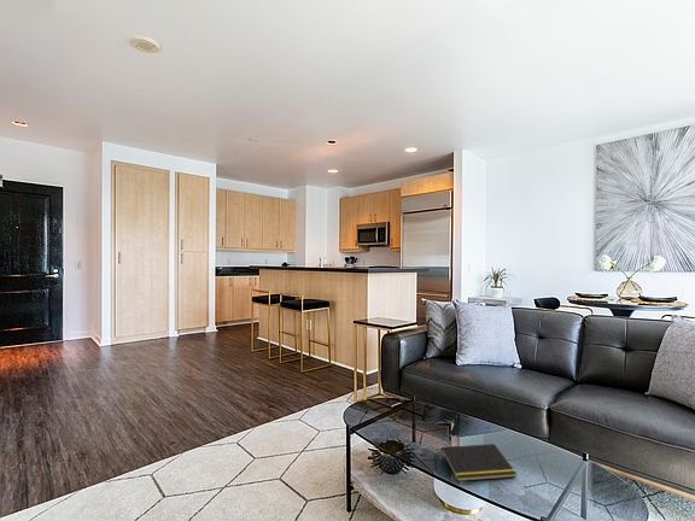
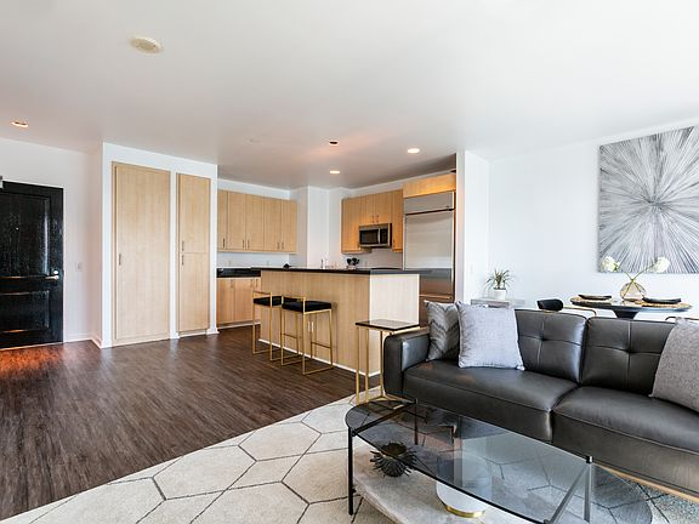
- notepad [439,443,518,482]
